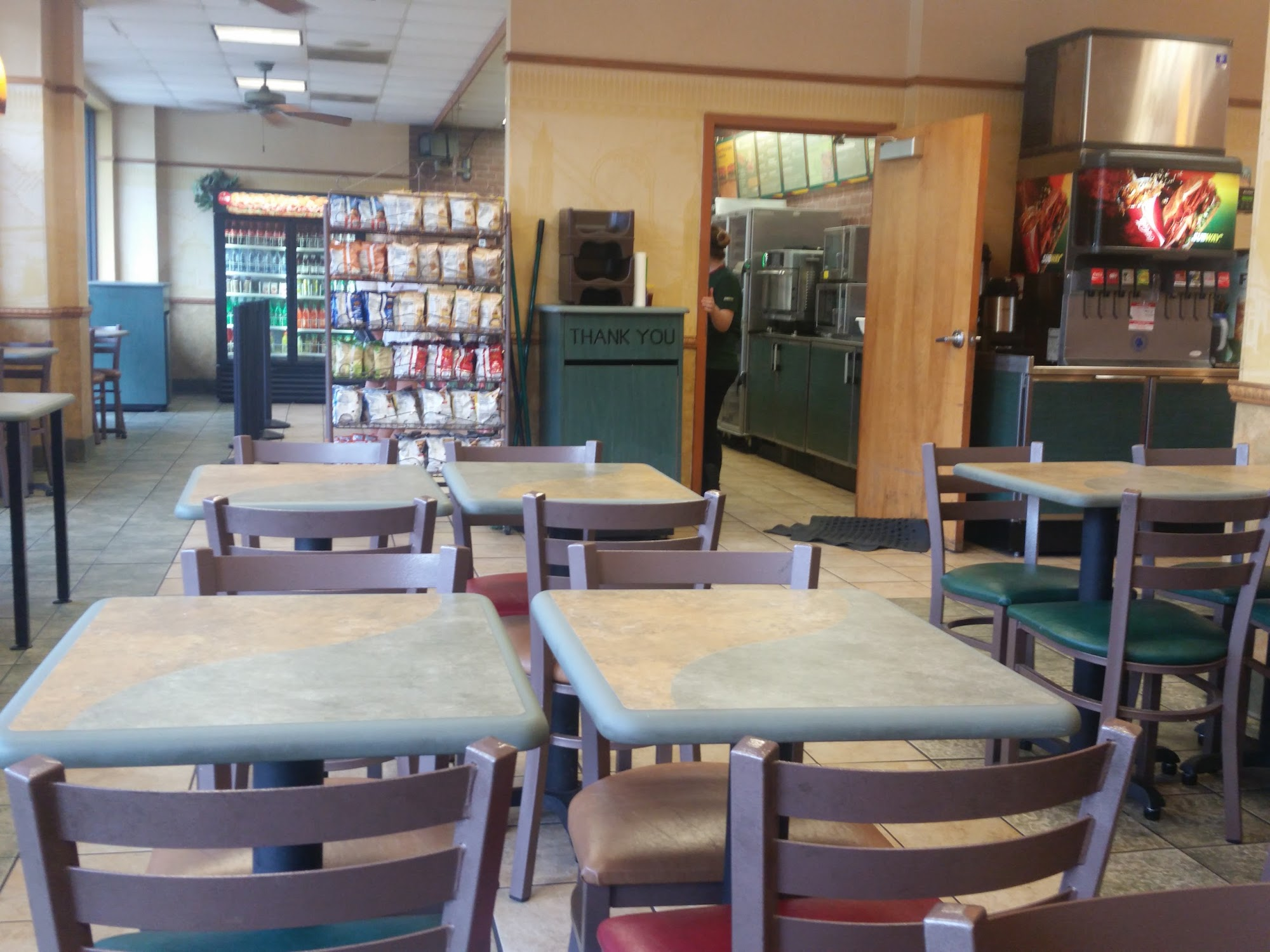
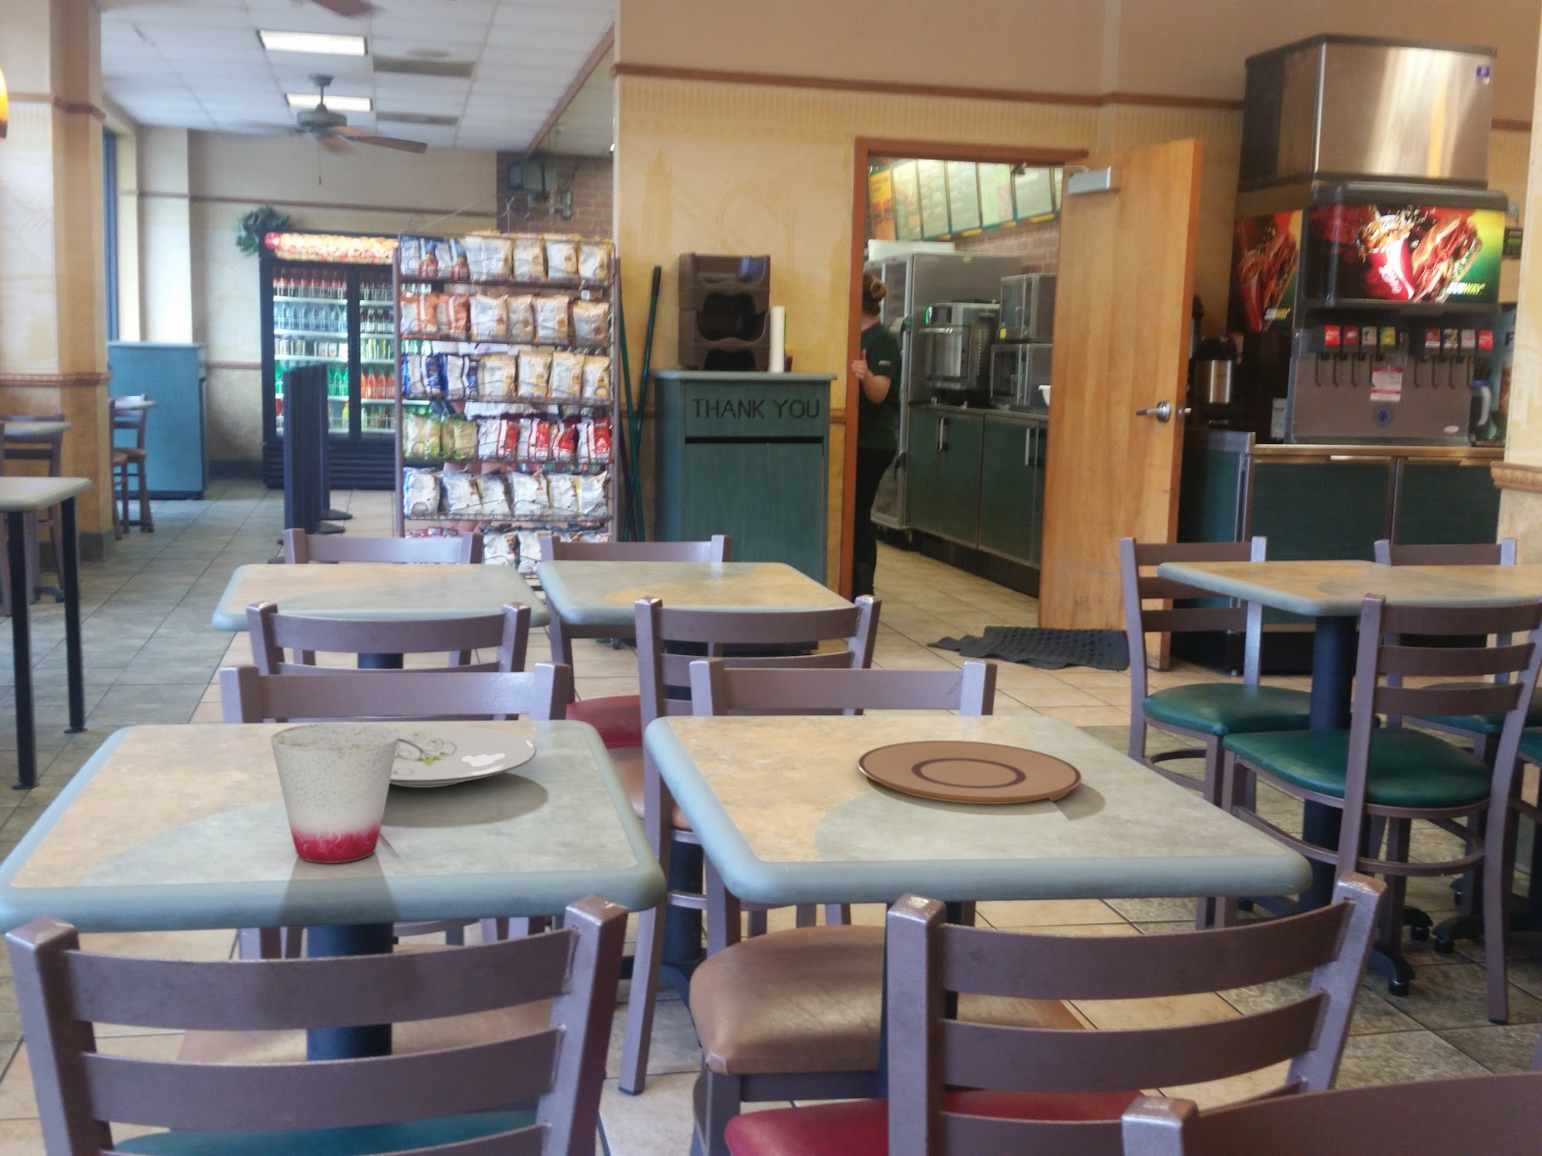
+ plate [856,739,1083,805]
+ cup [270,721,399,863]
+ plate [390,725,538,788]
